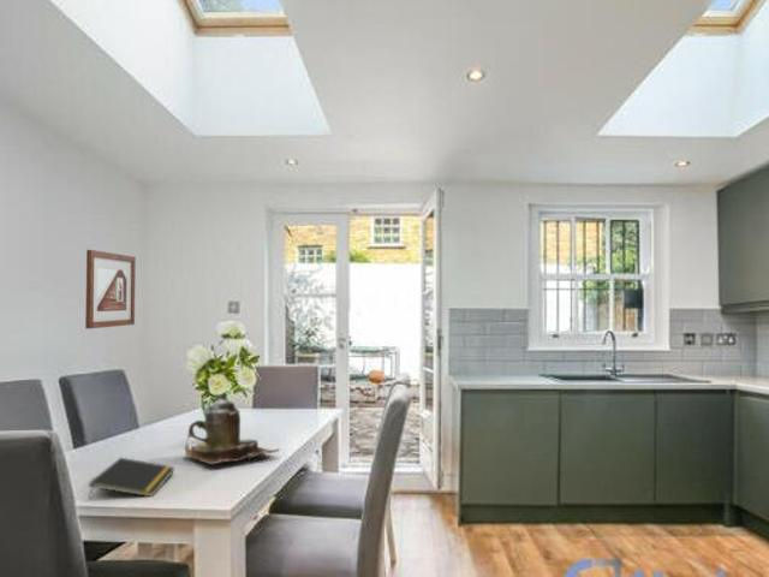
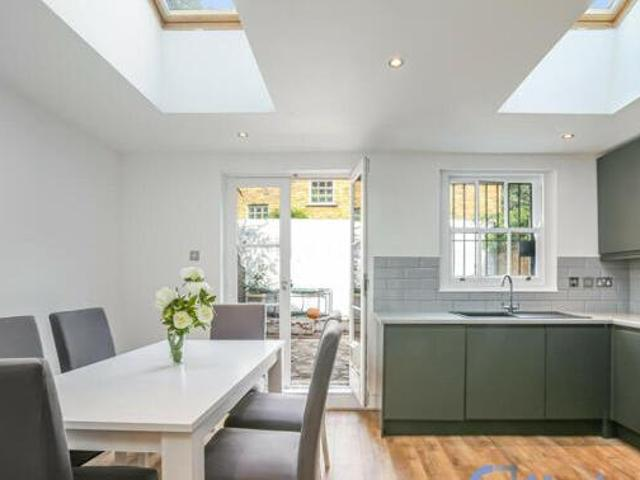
- teapot [183,392,281,465]
- notepad [88,457,177,500]
- picture frame [84,249,137,329]
